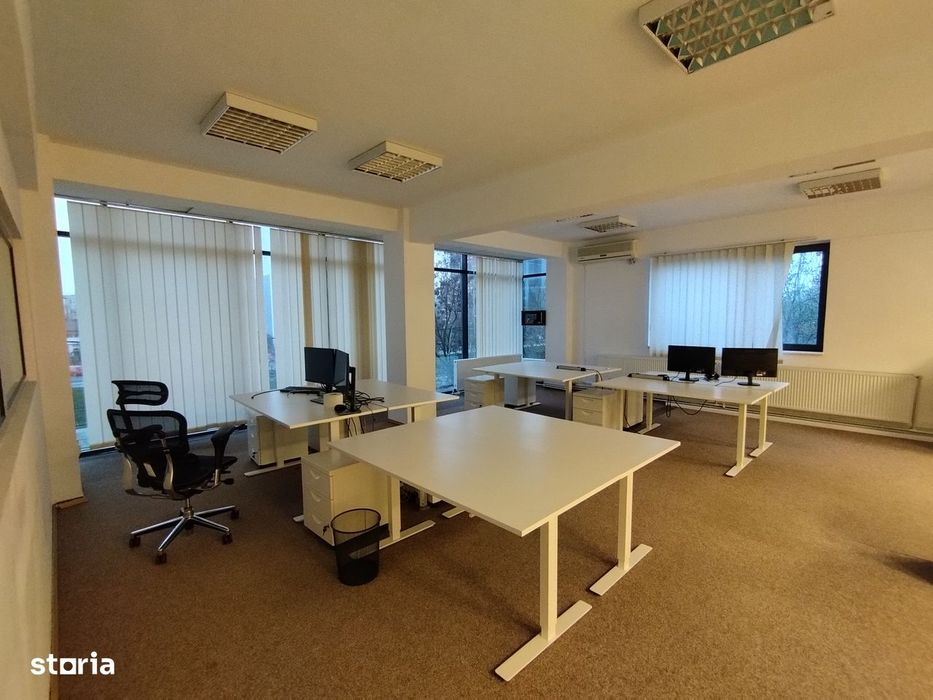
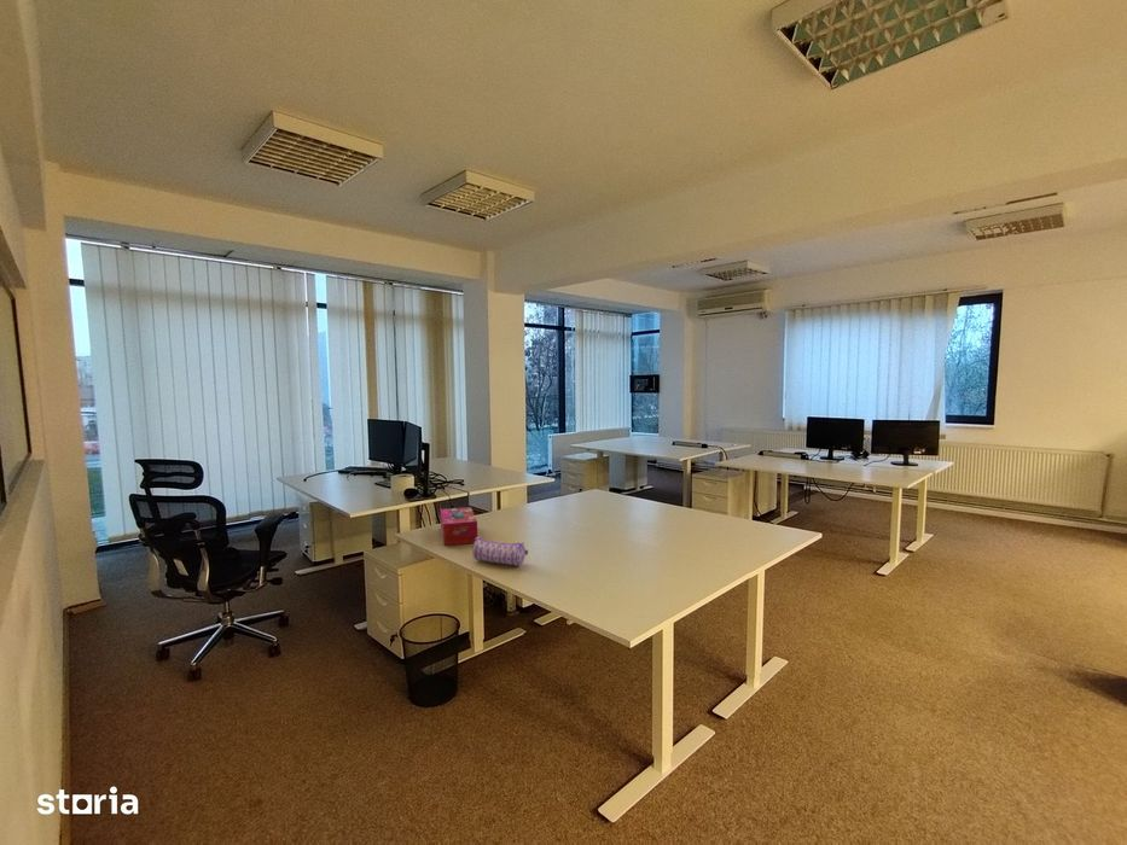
+ tissue box [440,506,478,547]
+ pencil case [471,536,529,567]
